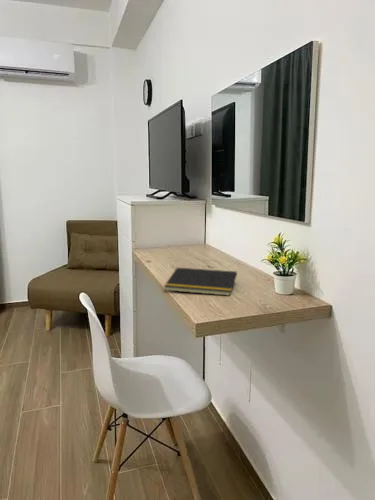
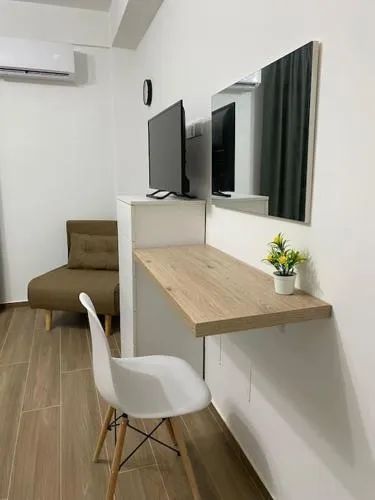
- notepad [163,267,238,297]
